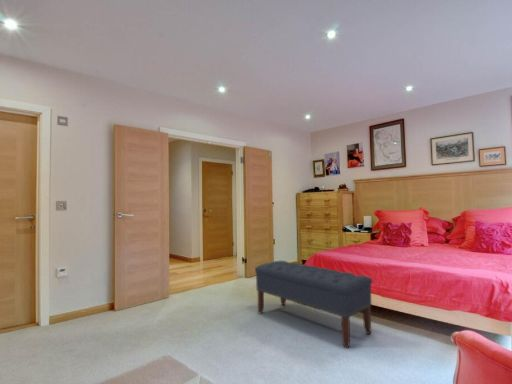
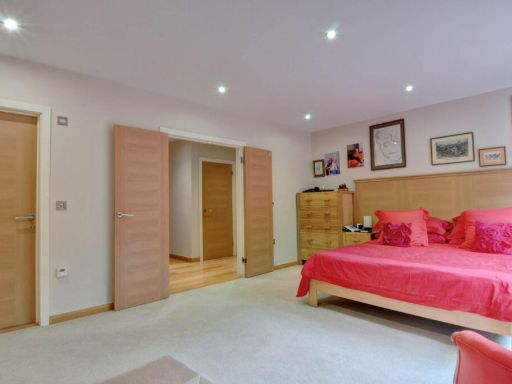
- bench [254,260,373,349]
